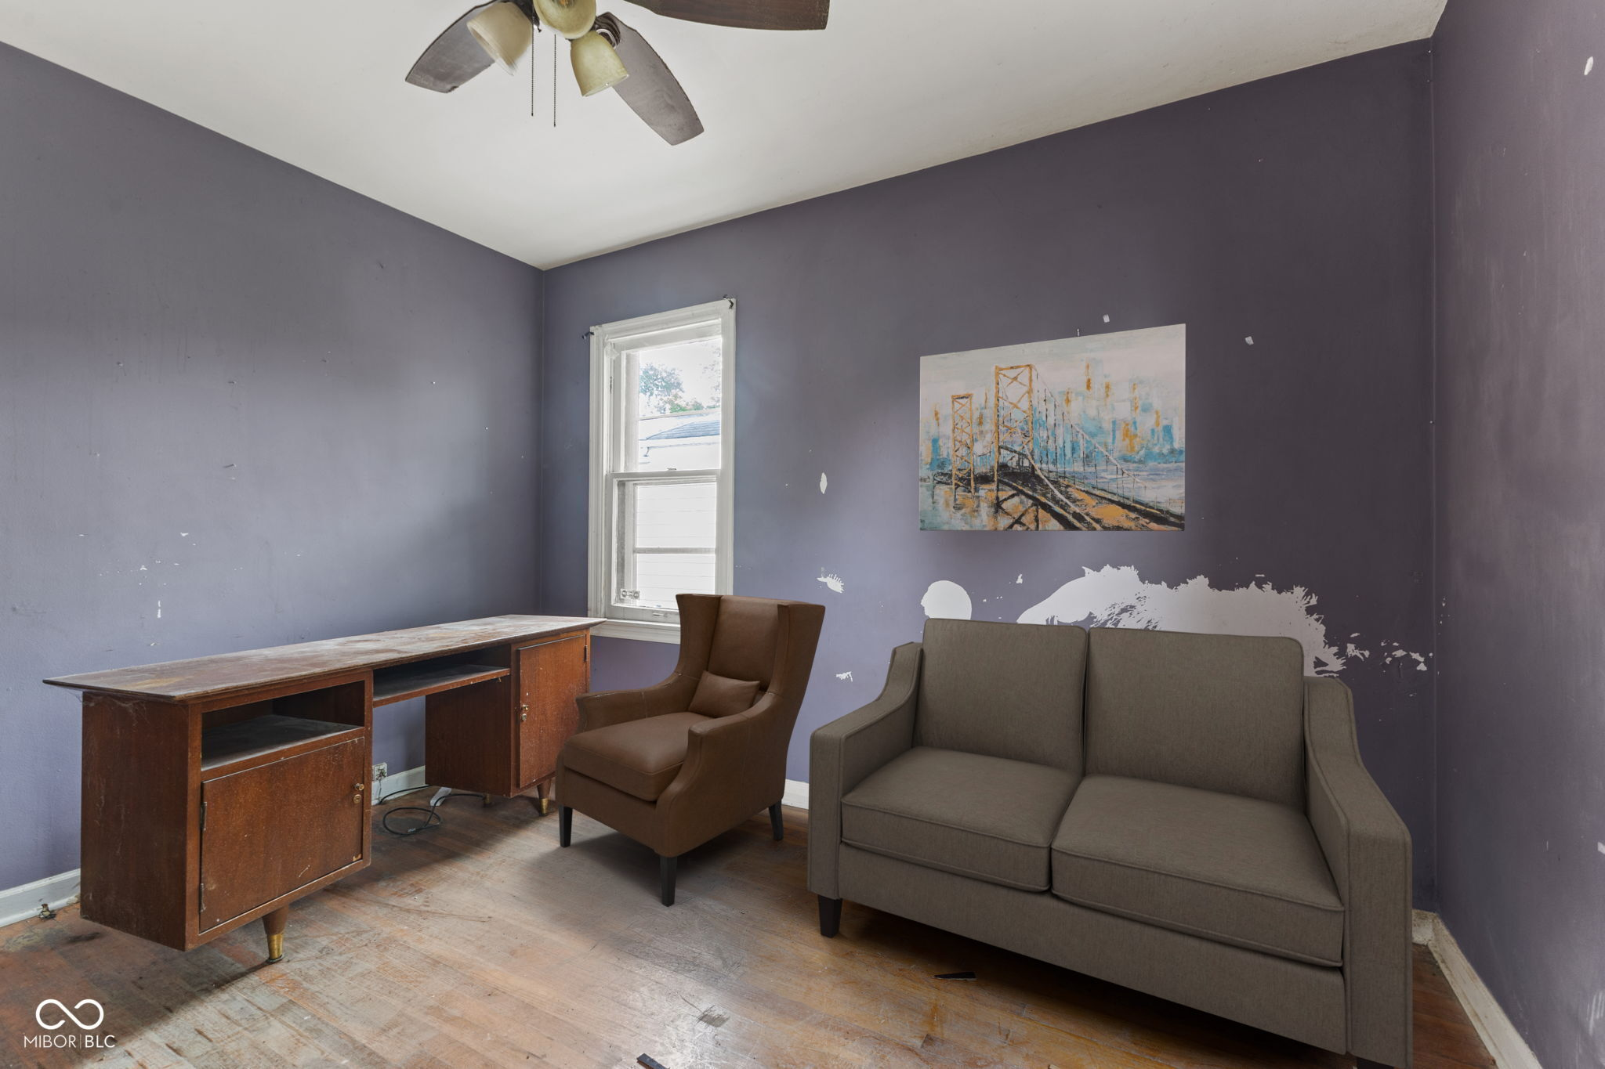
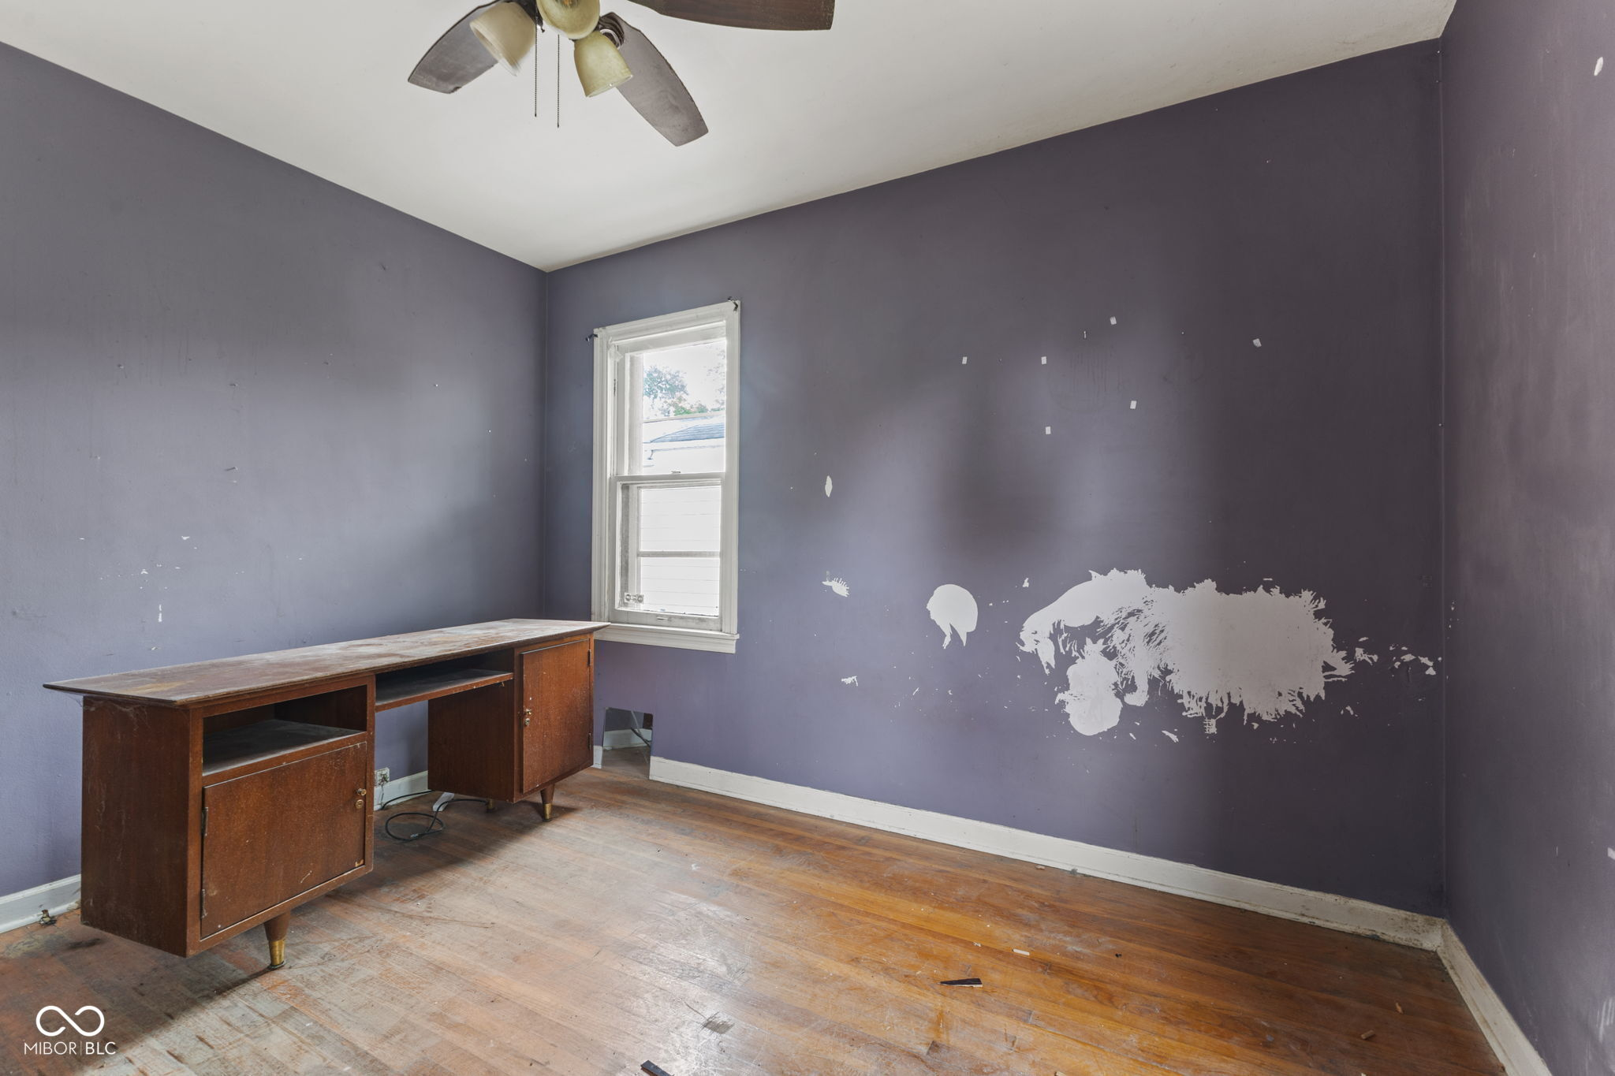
- wall art [919,322,1186,532]
- chair [554,593,826,908]
- sofa [807,617,1414,1069]
